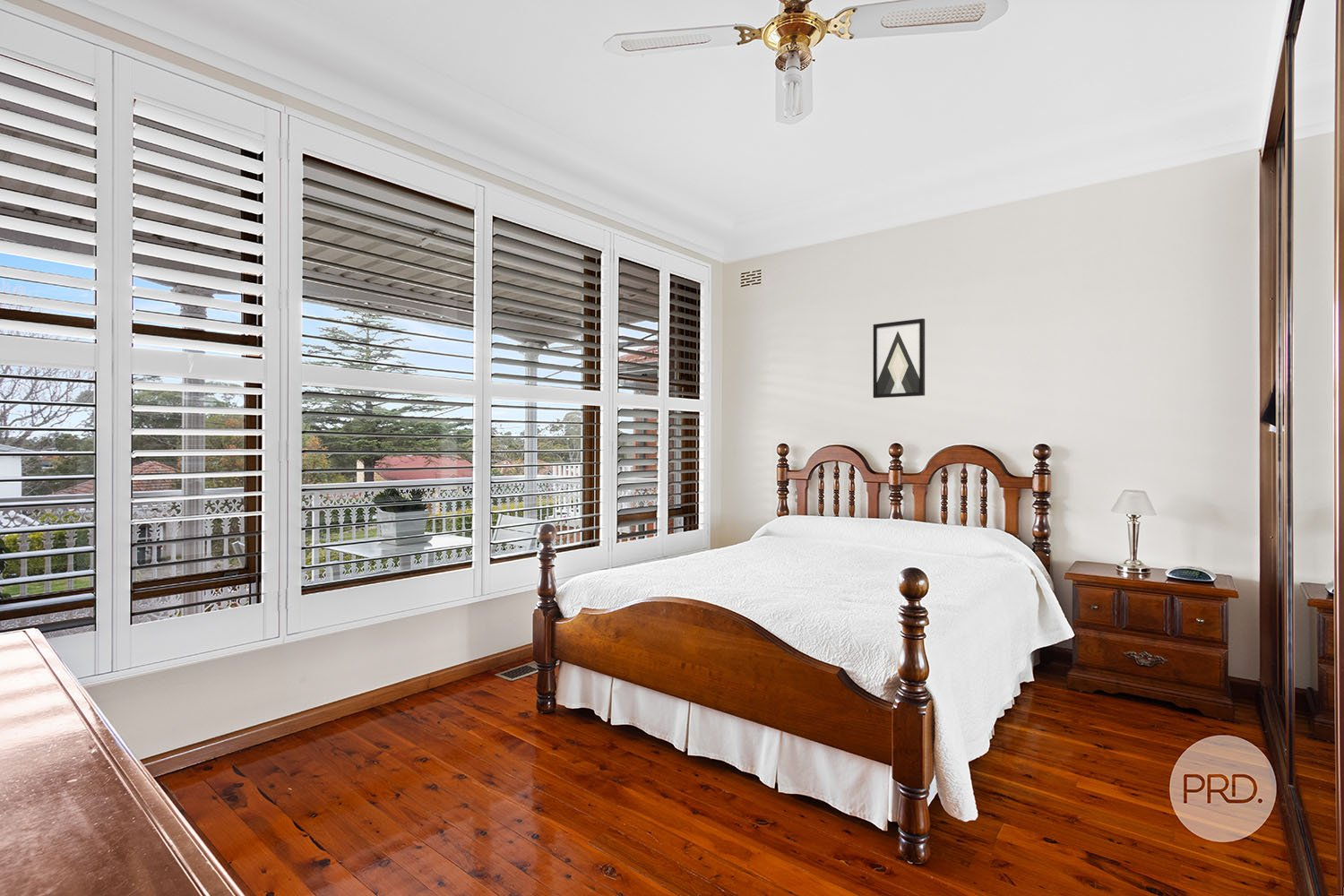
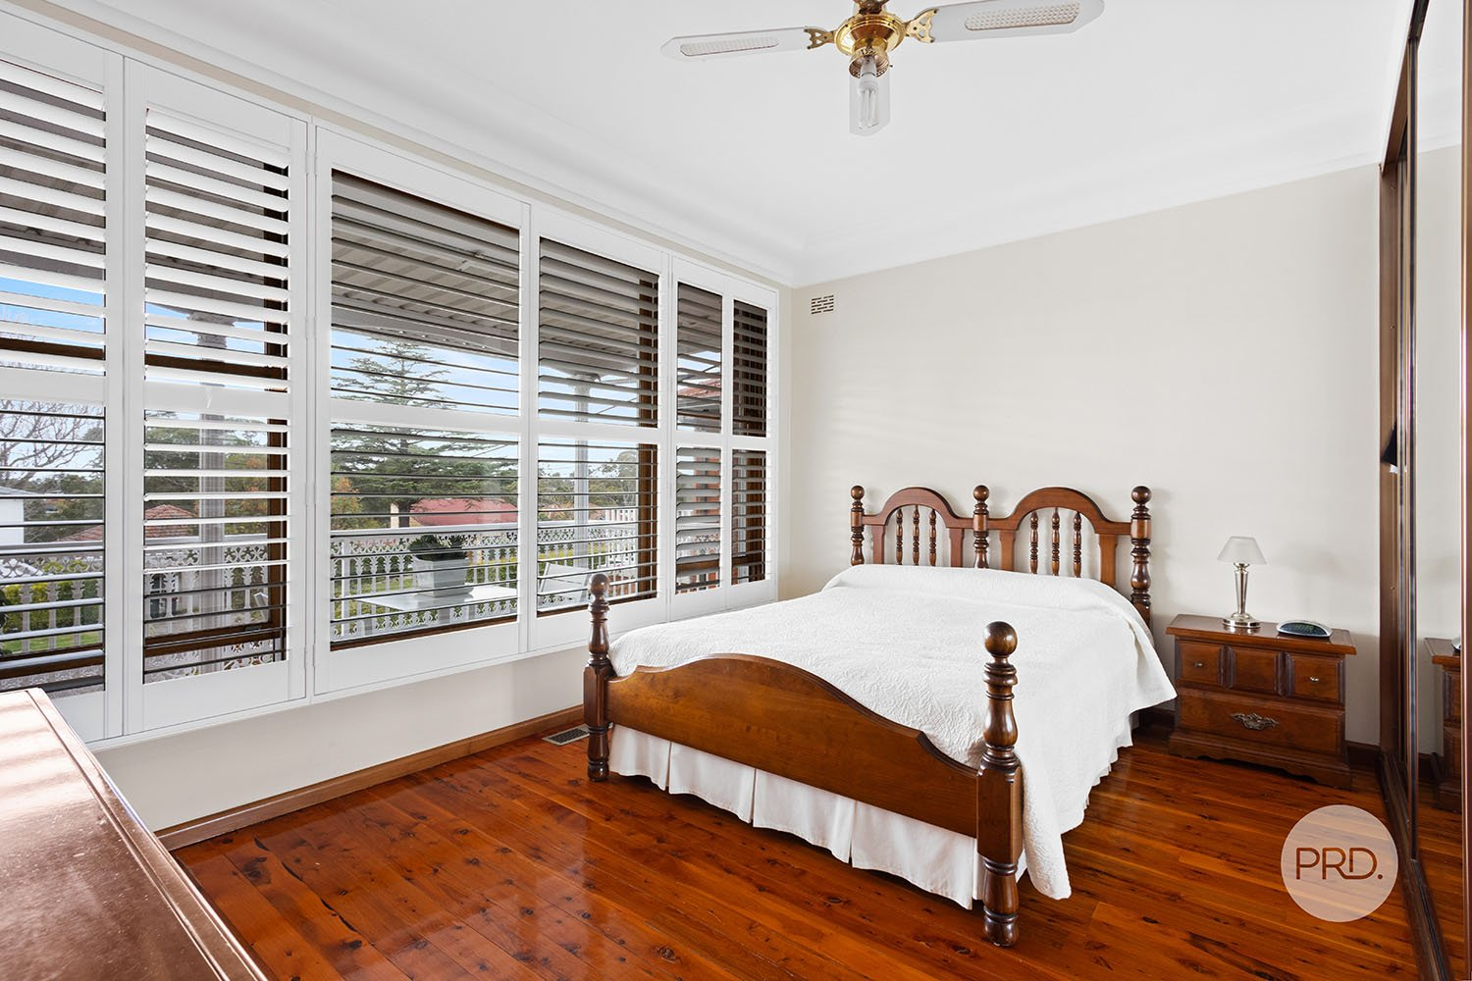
- wall art [873,318,926,399]
